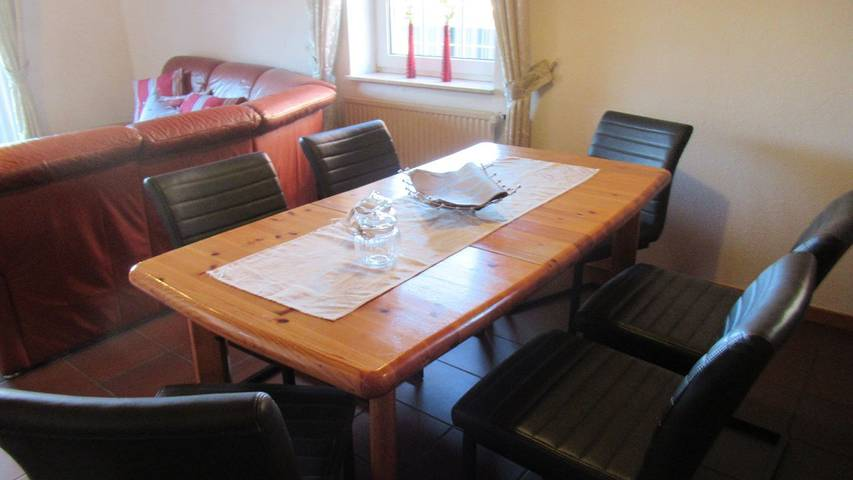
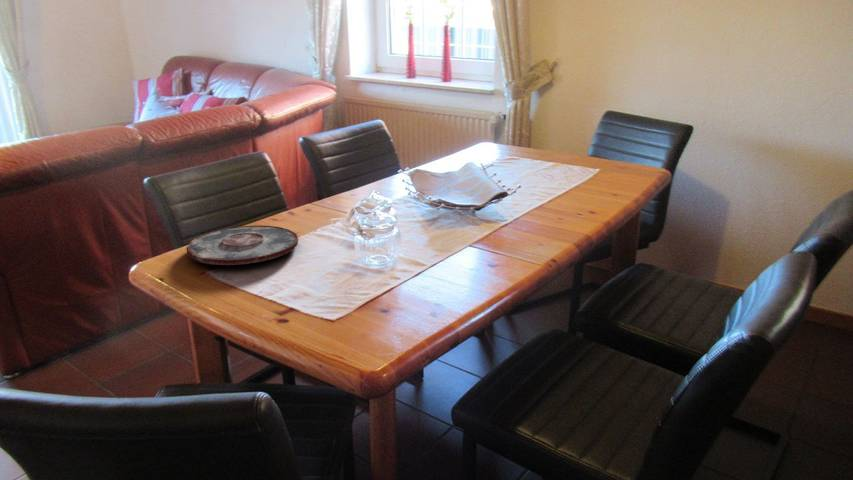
+ plate [185,224,299,266]
